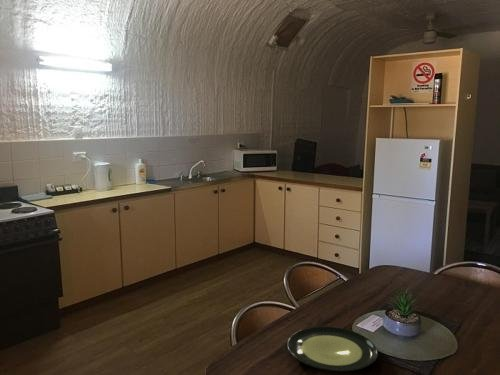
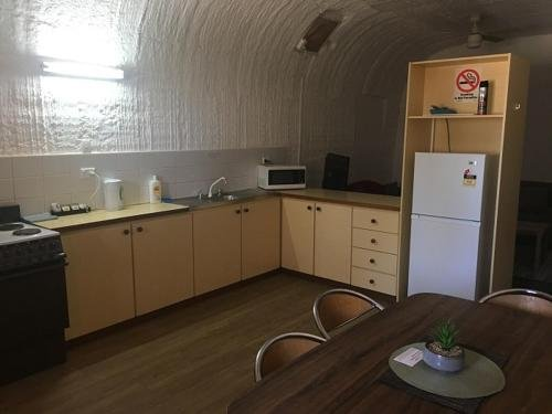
- plate [286,326,379,373]
